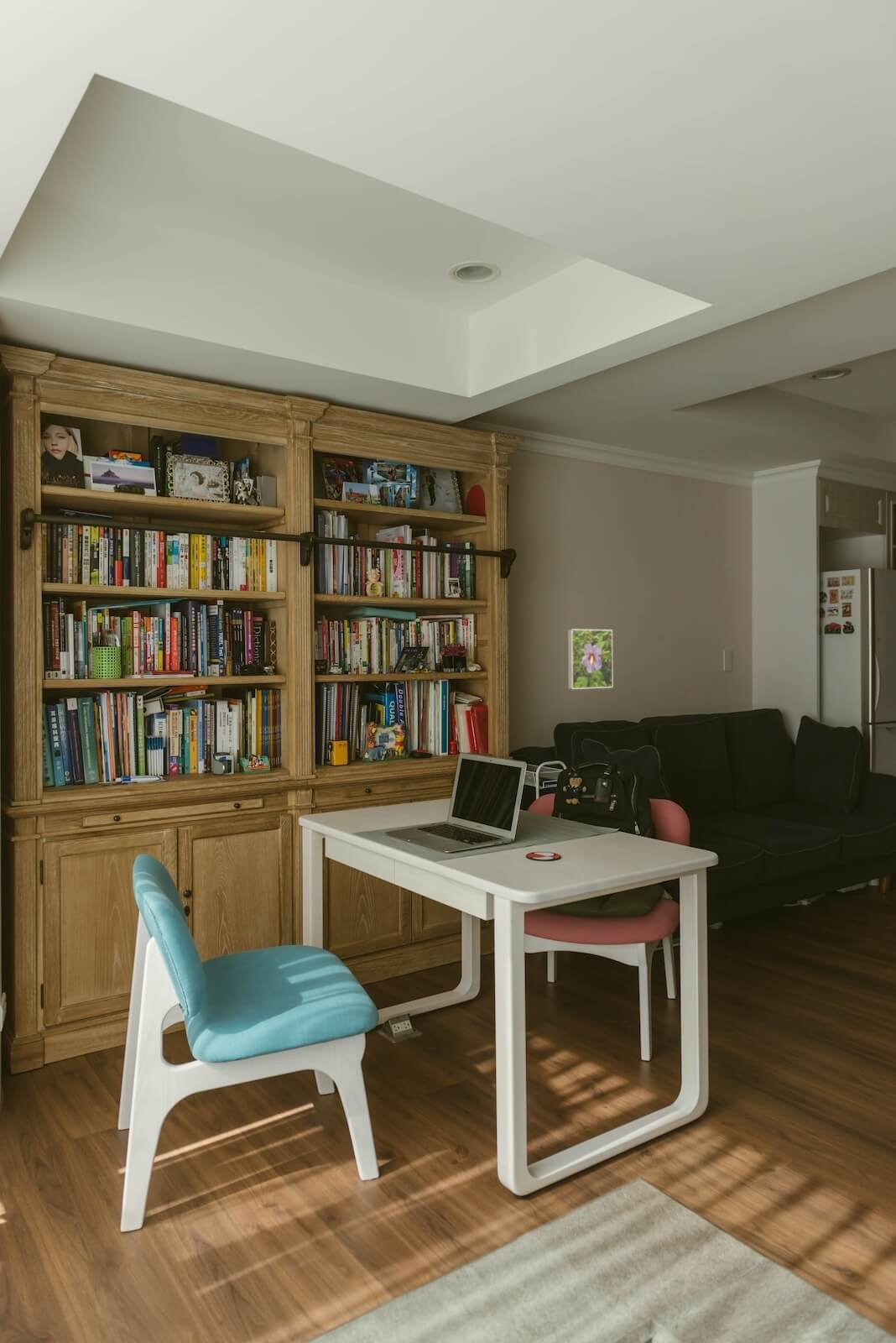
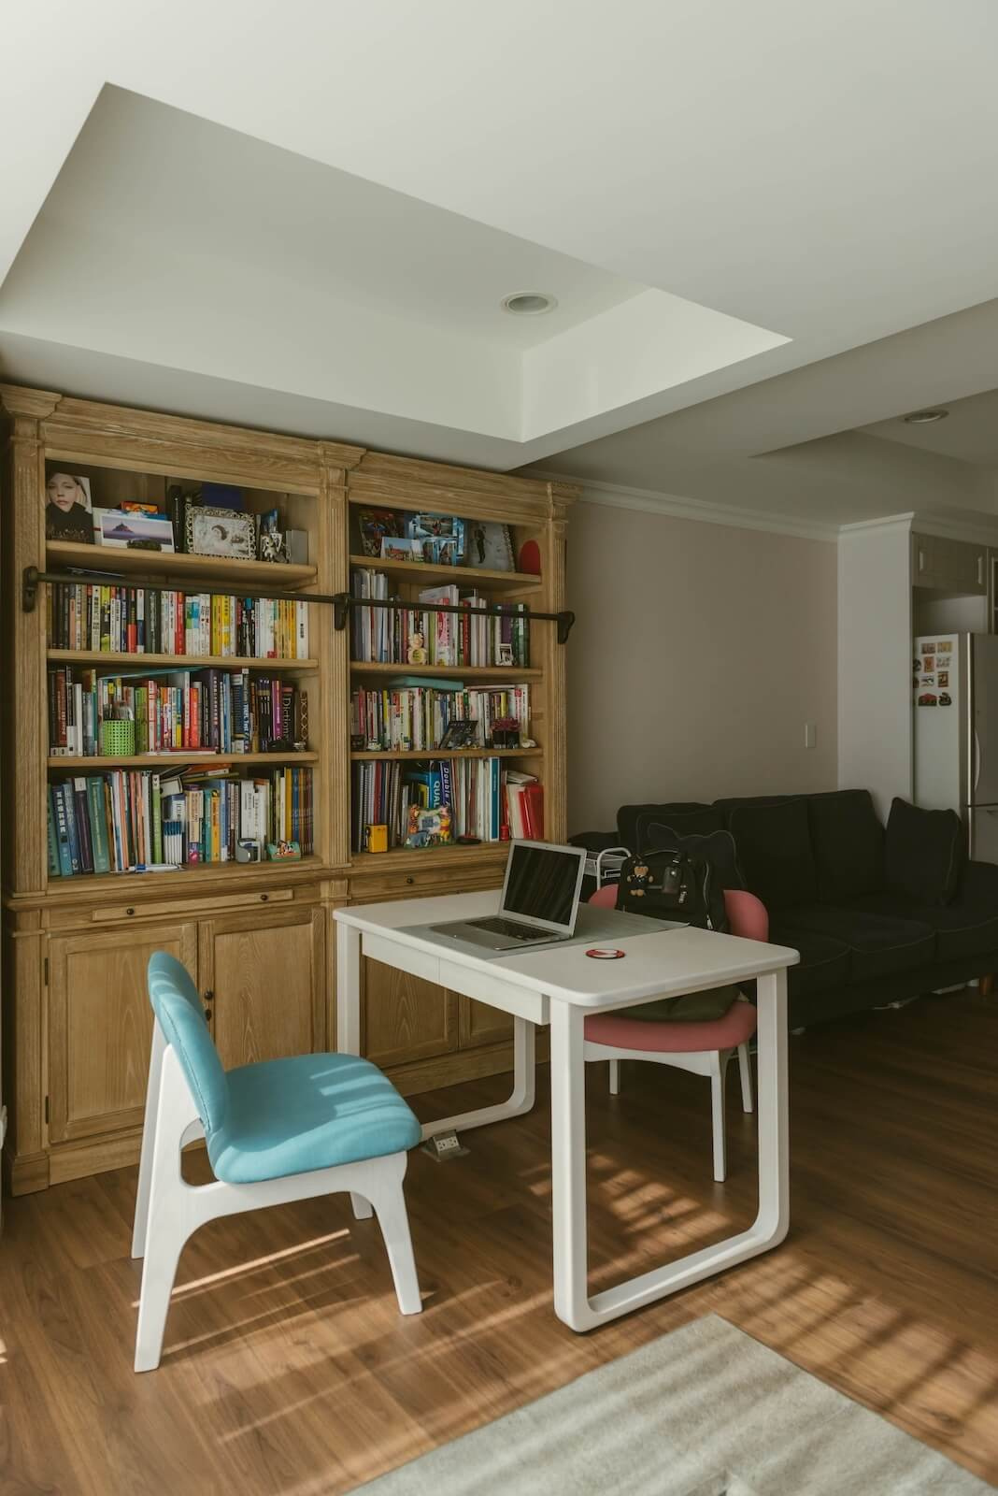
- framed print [566,629,613,690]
